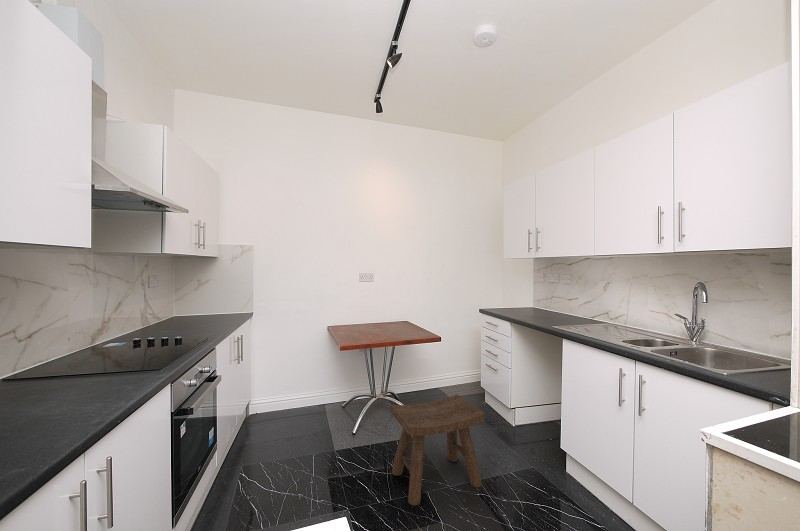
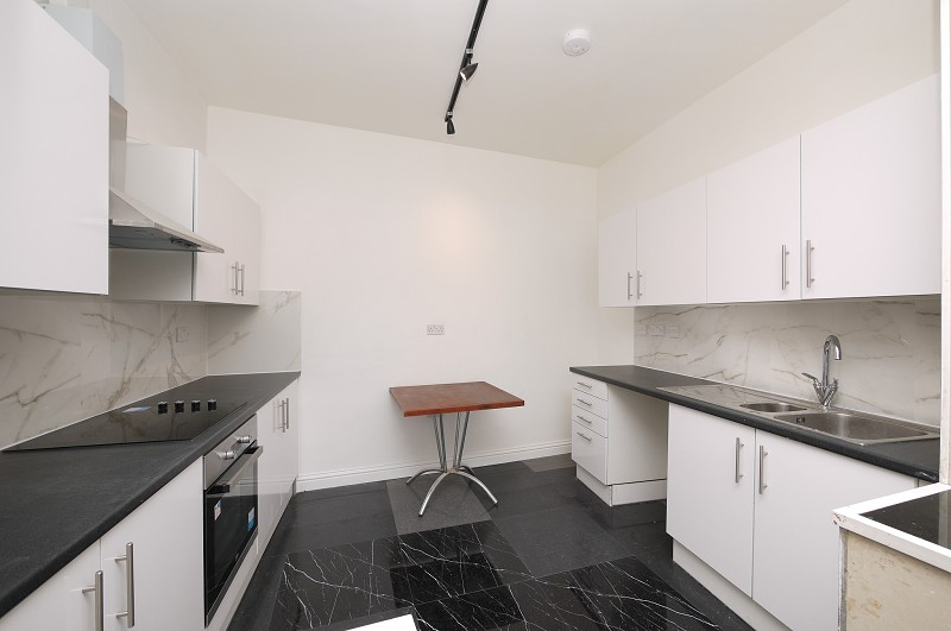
- stool [389,393,486,507]
